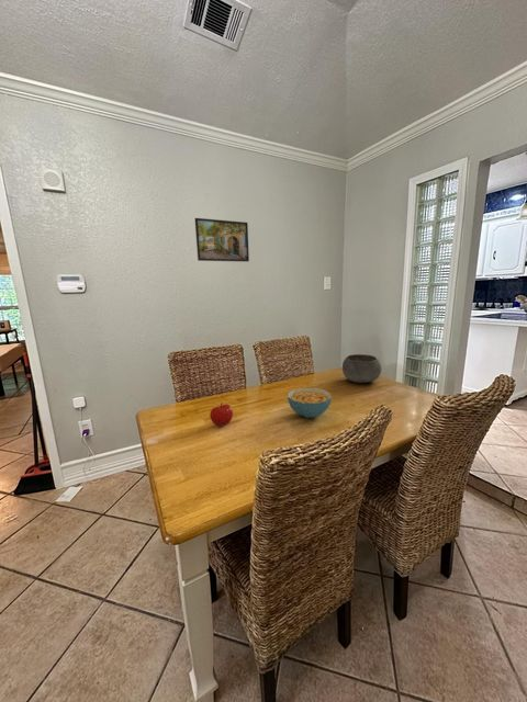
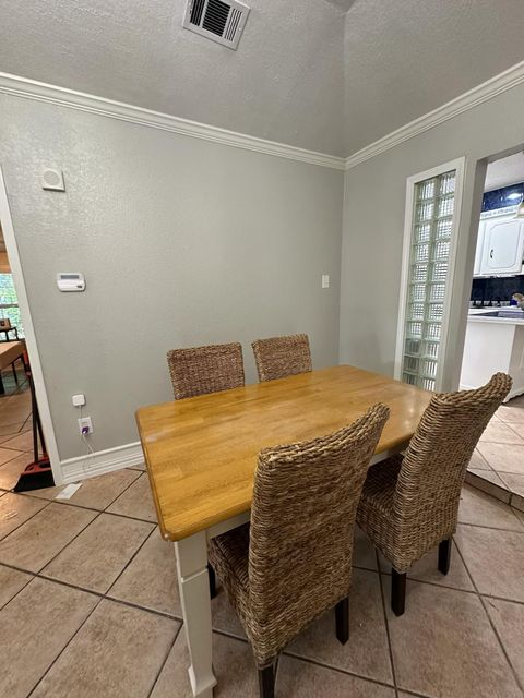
- bowl [341,353,382,384]
- fruit [209,401,234,427]
- cereal bowl [287,387,333,419]
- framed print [193,217,250,262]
